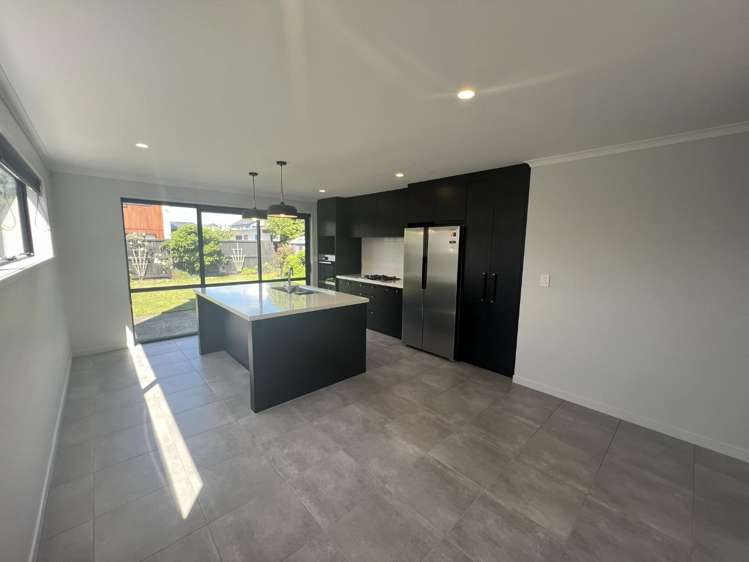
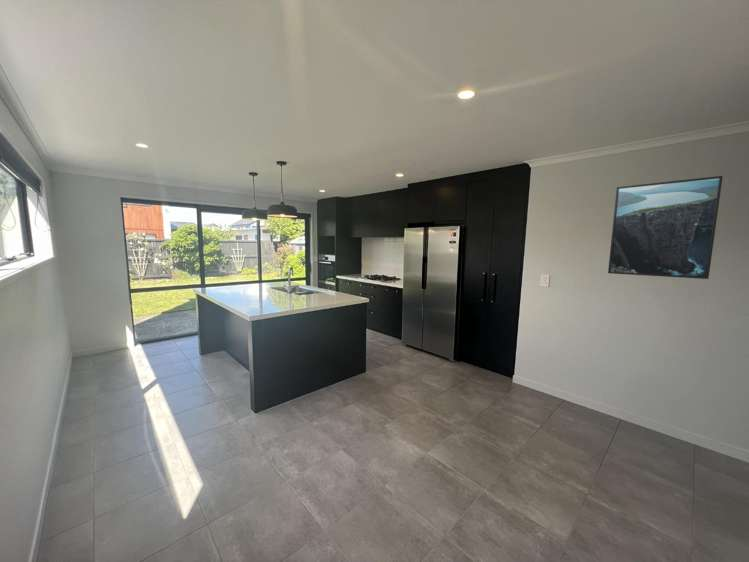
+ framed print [607,175,724,280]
